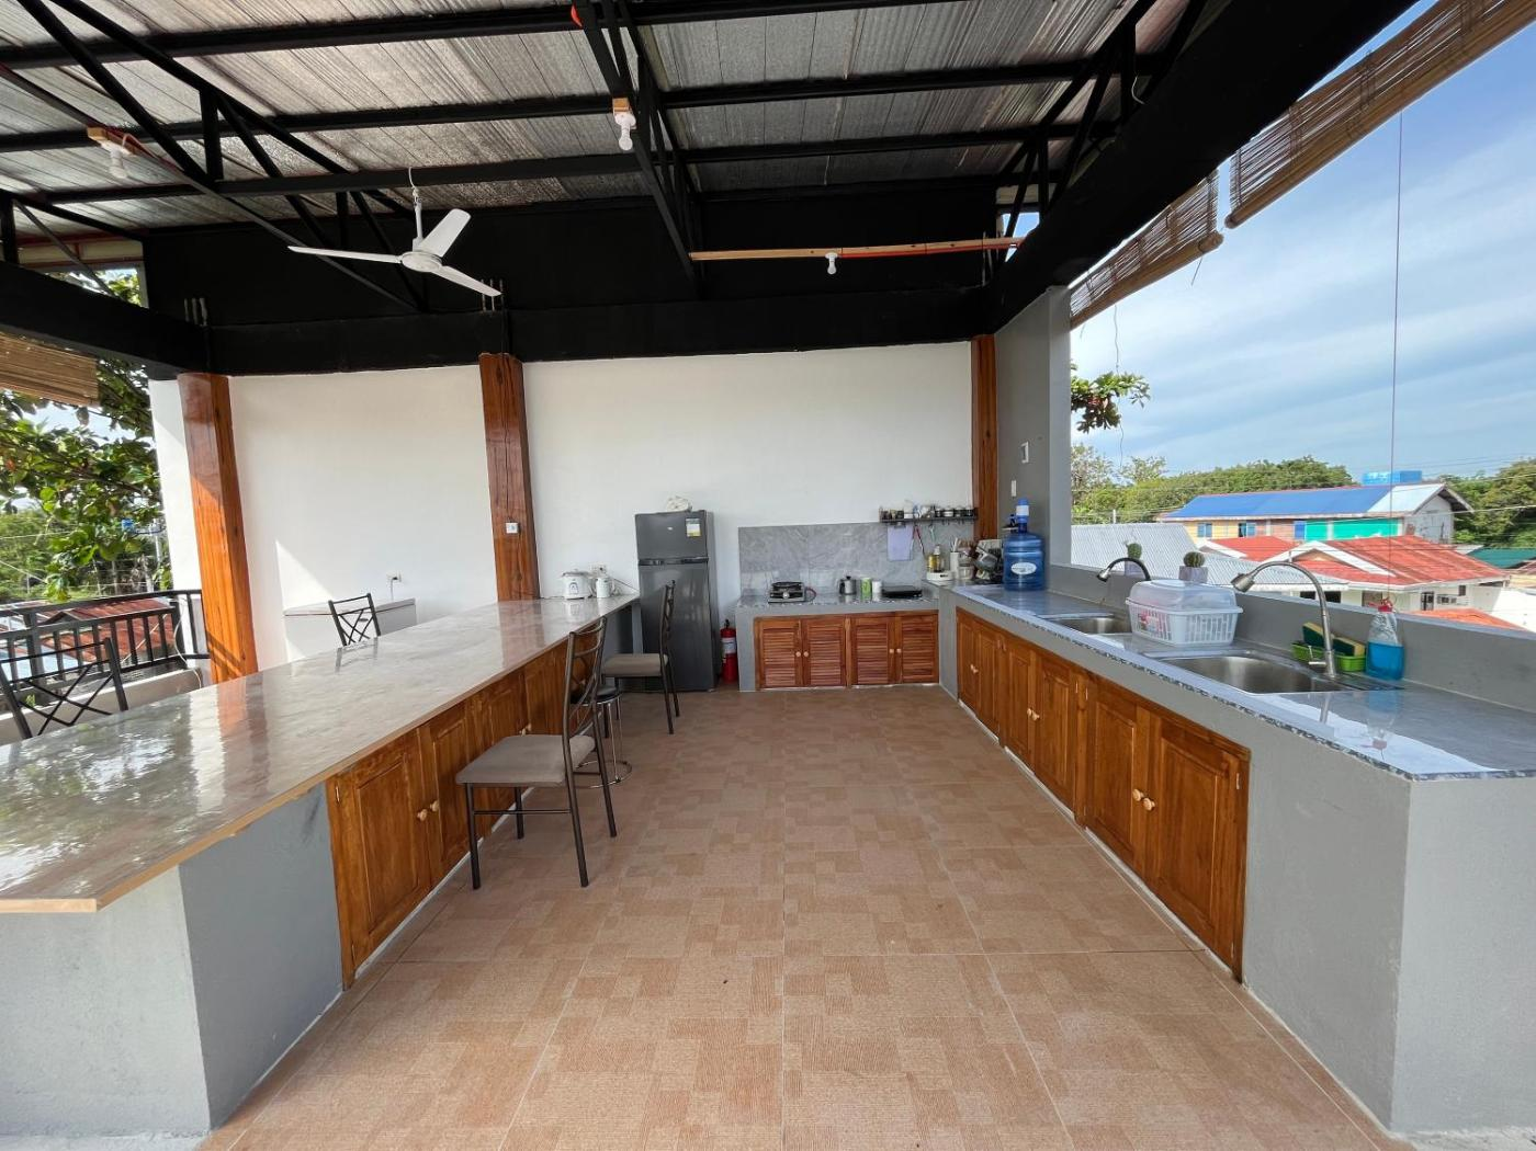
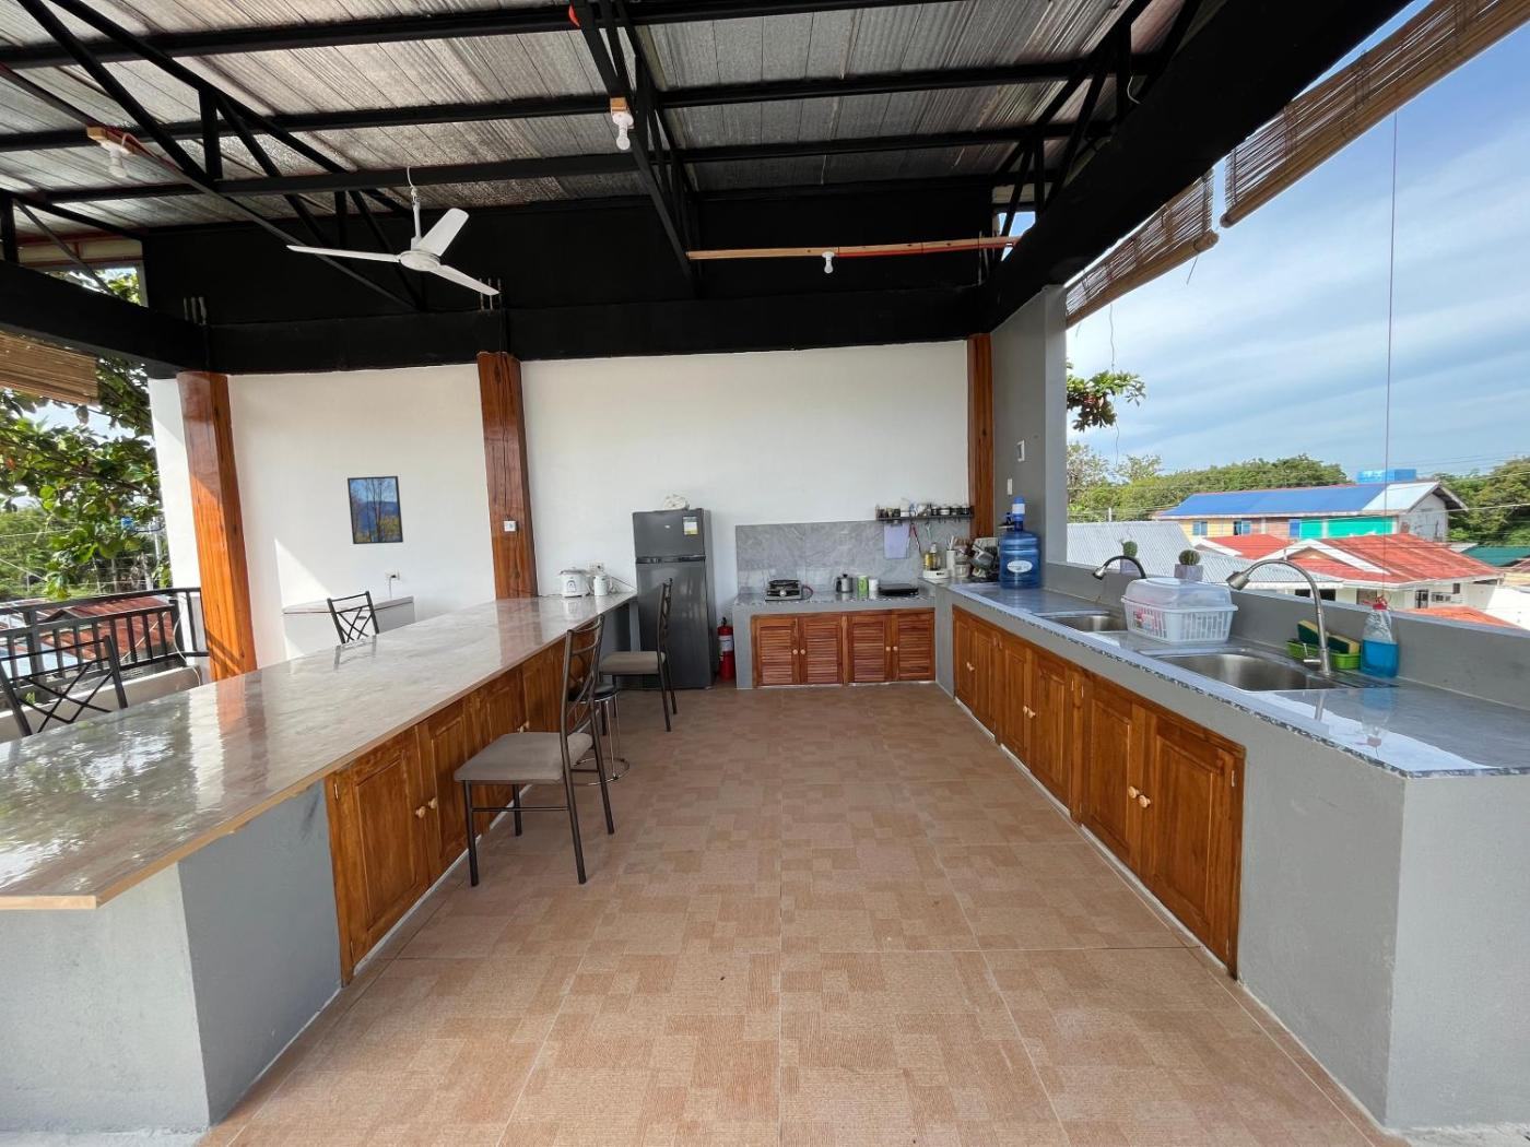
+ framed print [347,475,405,545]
